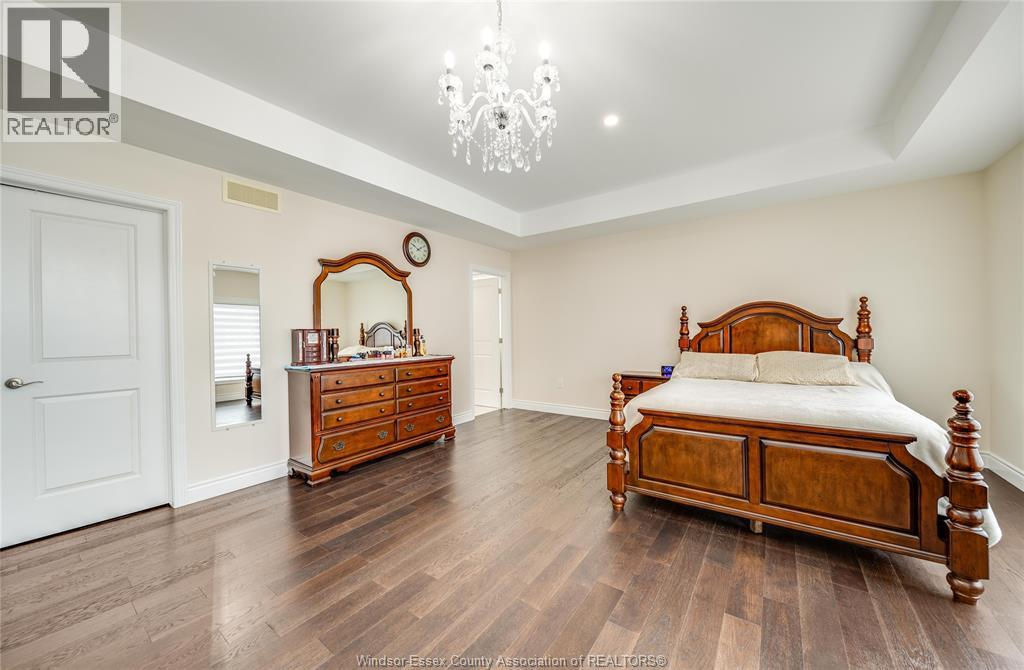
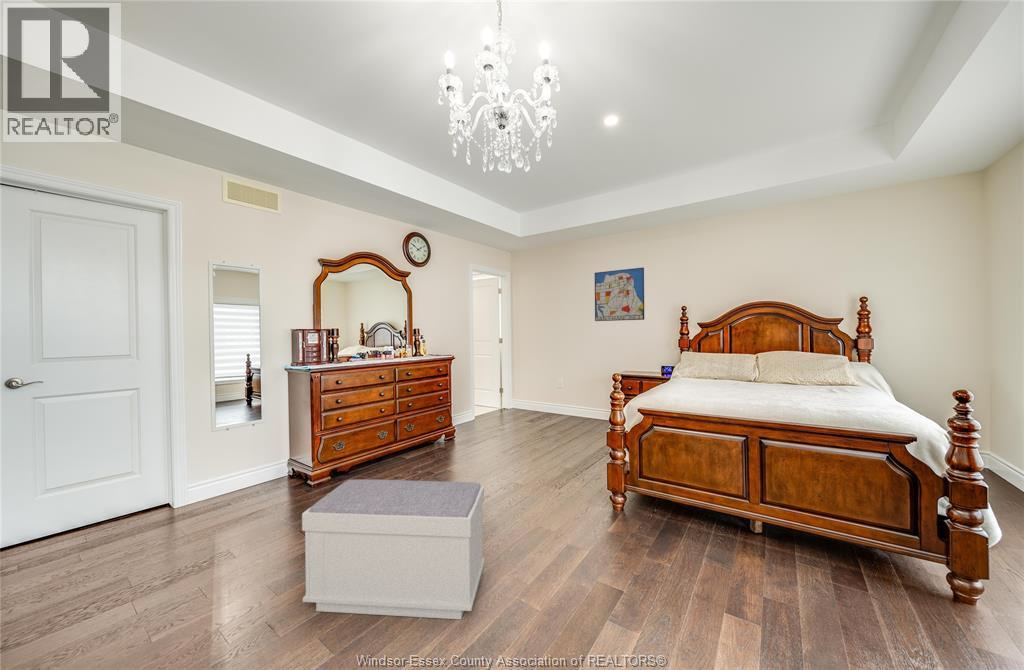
+ bench [301,478,486,620]
+ wall art [594,266,645,322]
